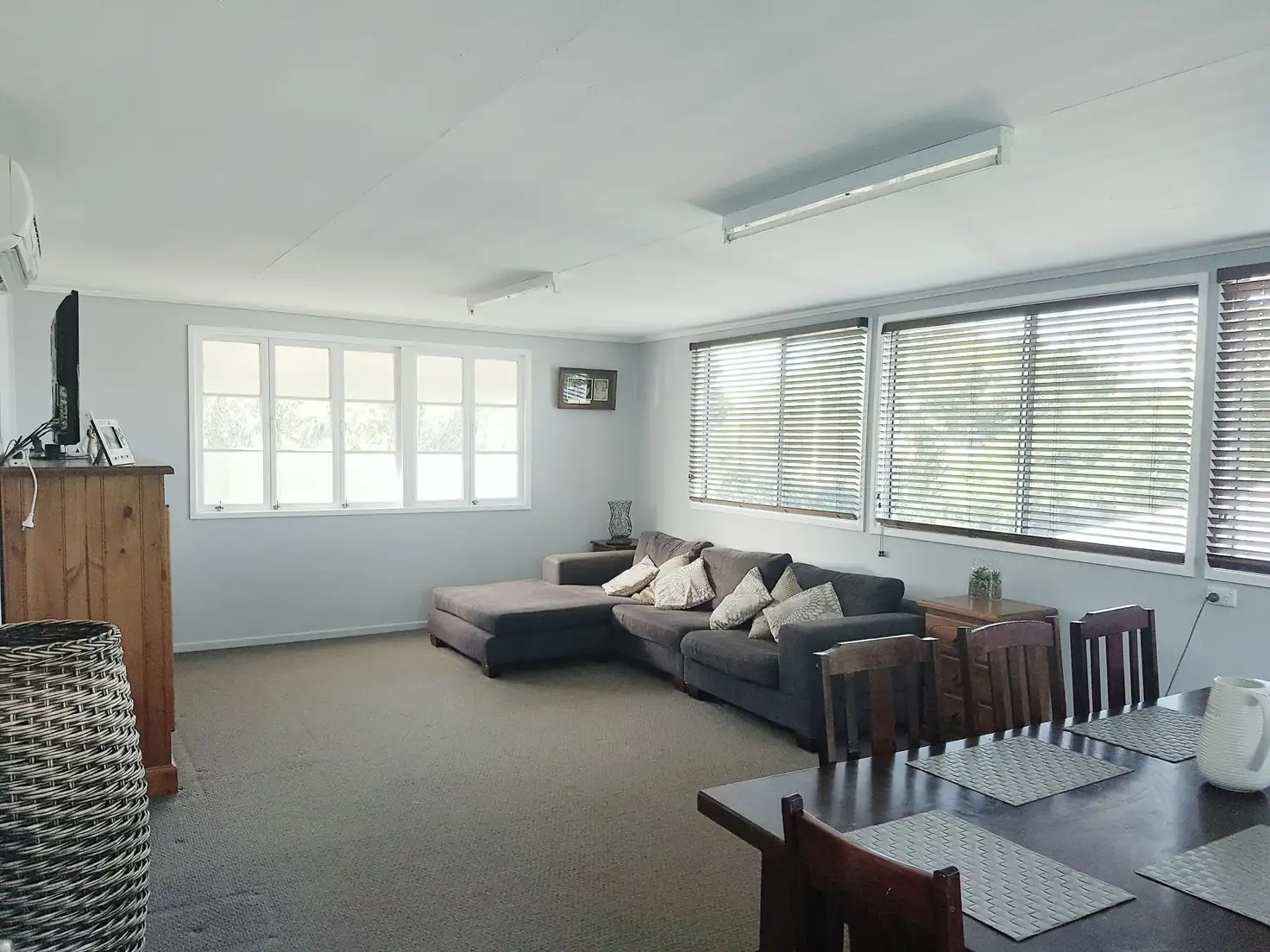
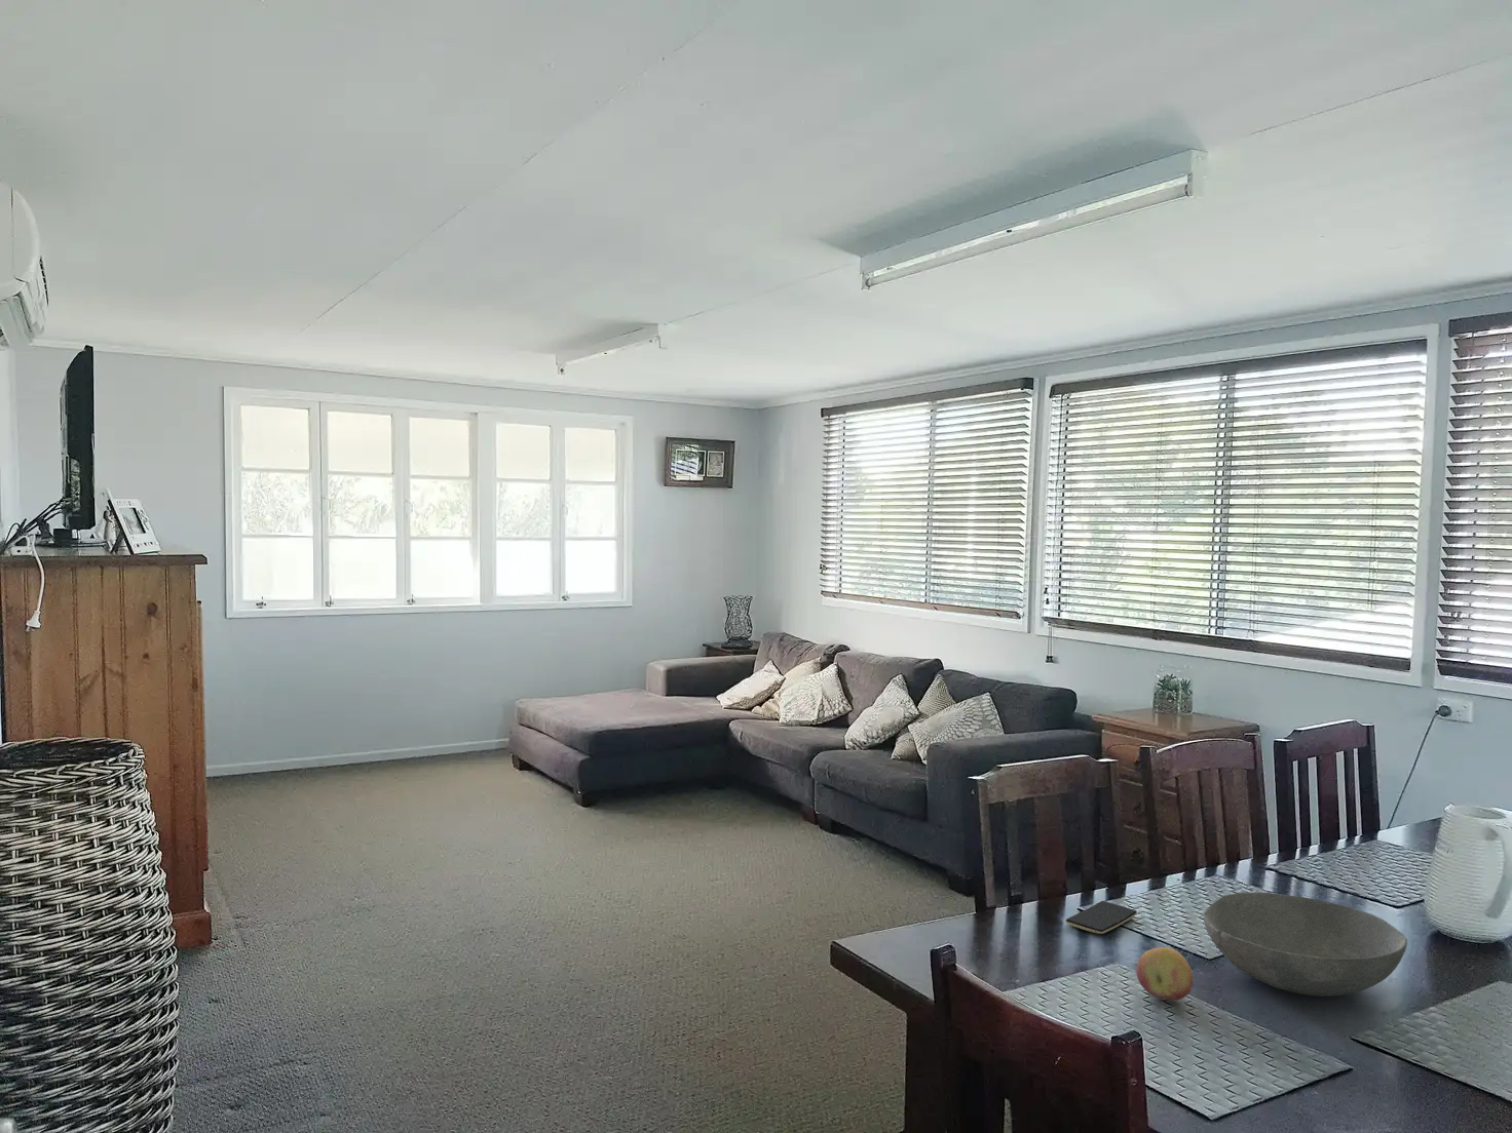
+ smartphone [1066,900,1138,935]
+ fruit [1135,946,1194,1002]
+ bowl [1202,890,1408,997]
